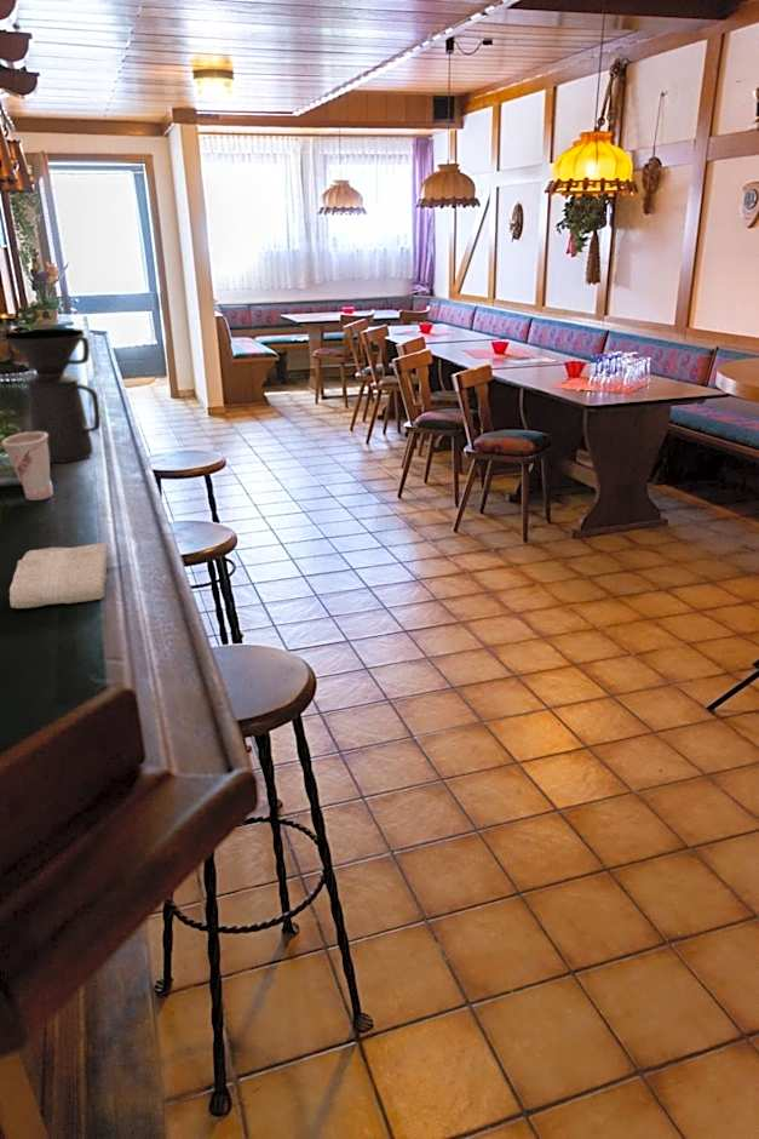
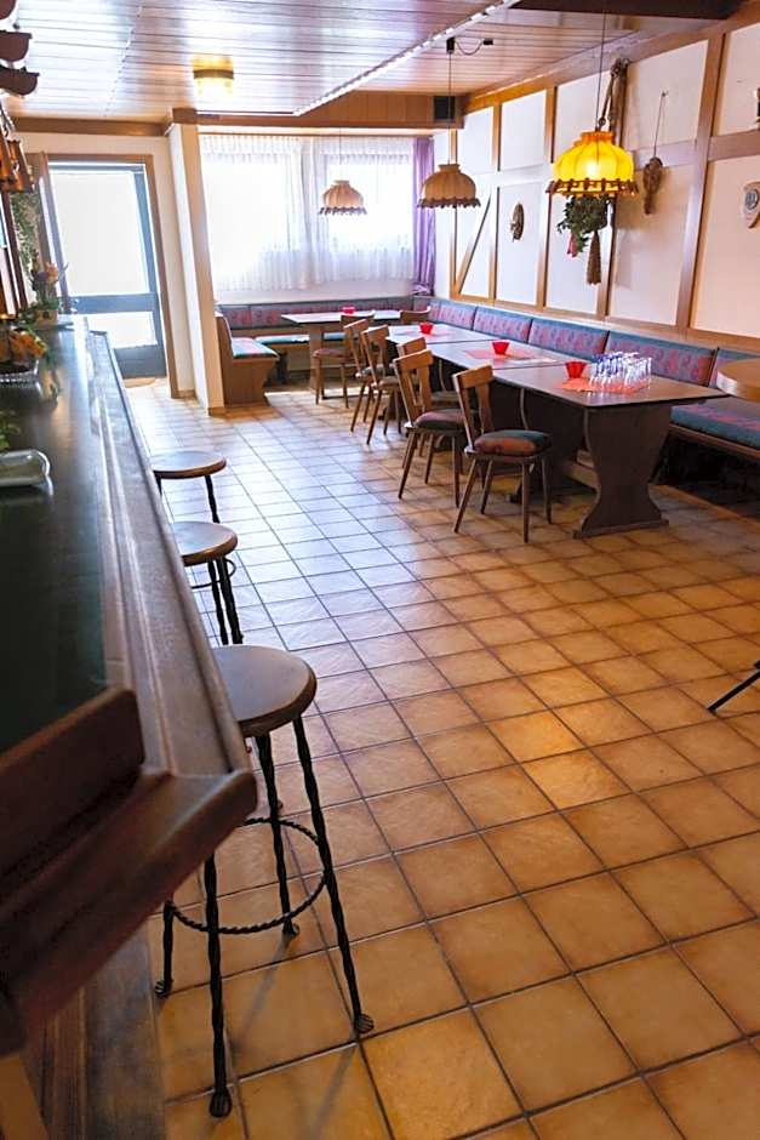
- washcloth [8,542,110,609]
- cup [0,431,53,502]
- coffee maker [2,327,102,464]
